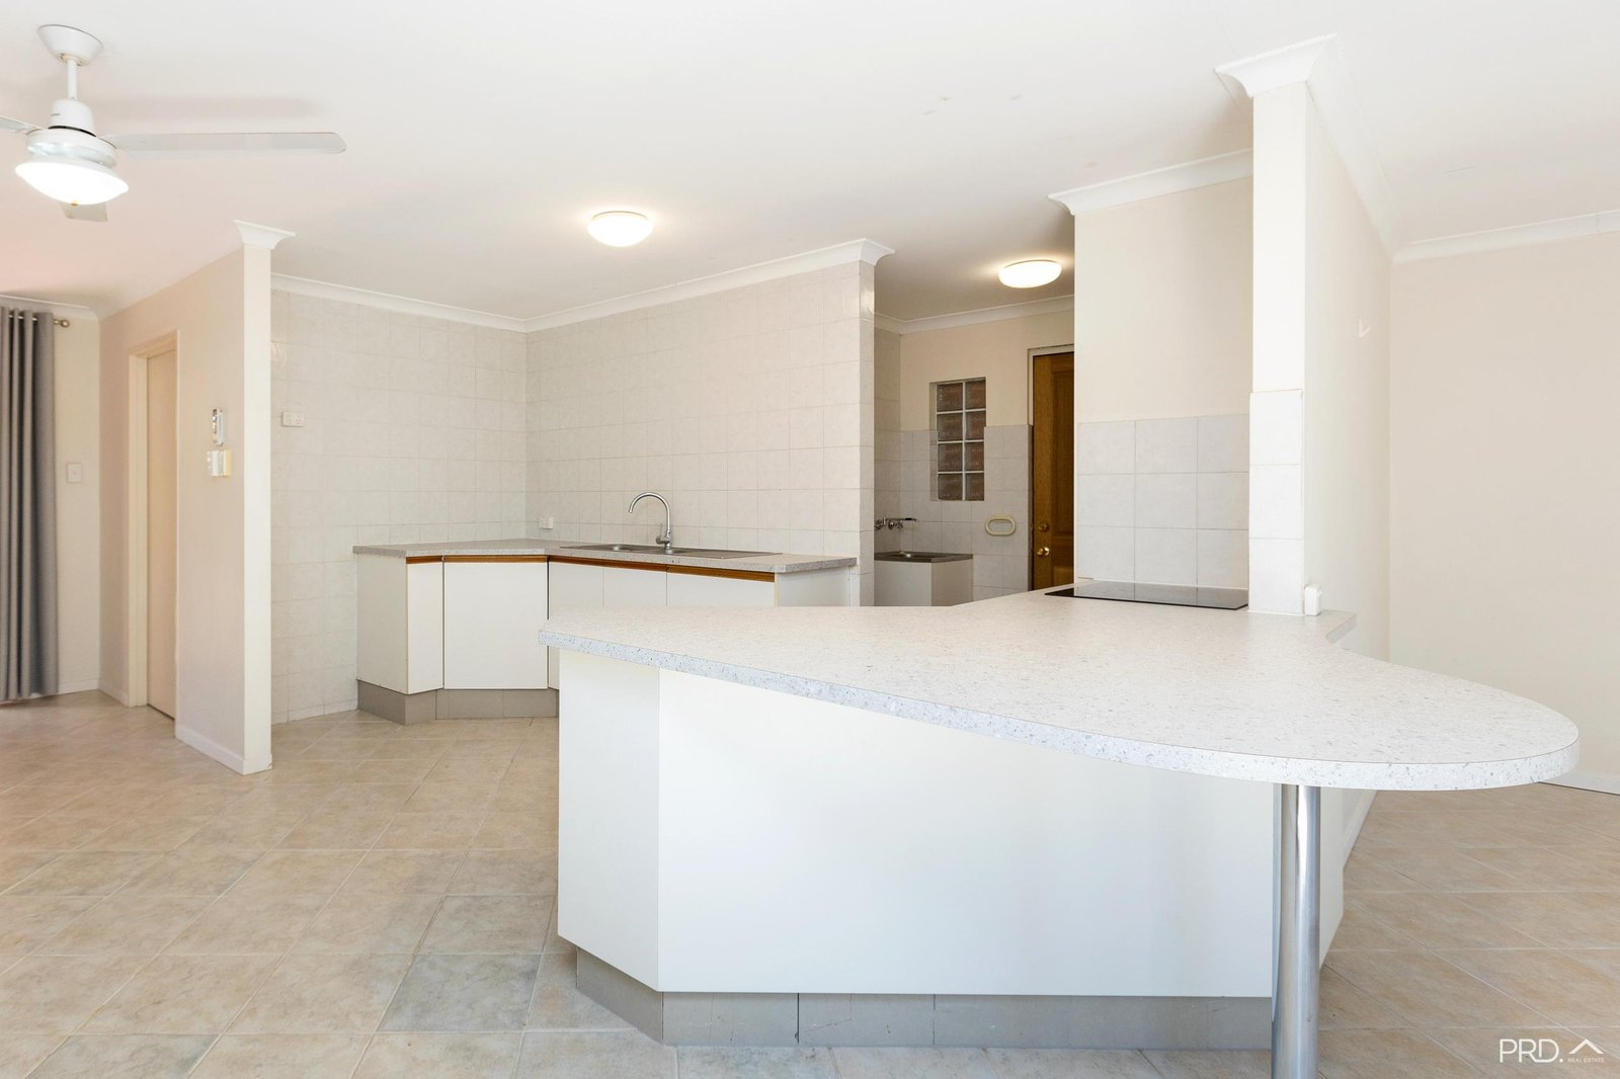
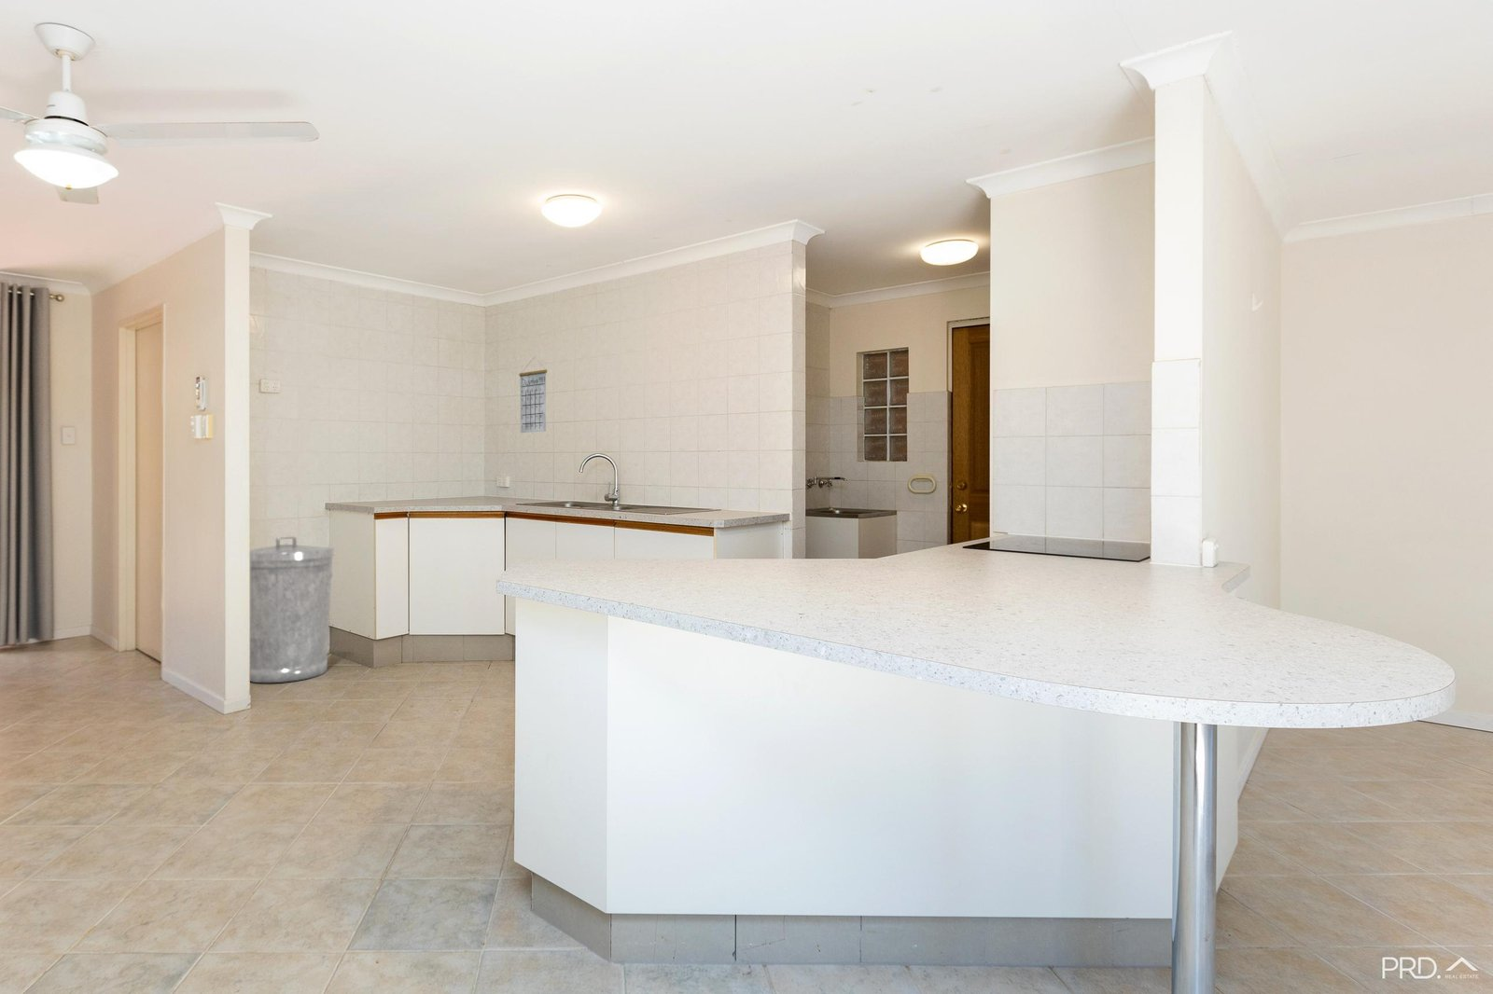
+ calendar [518,357,547,434]
+ trash can [249,536,335,683]
